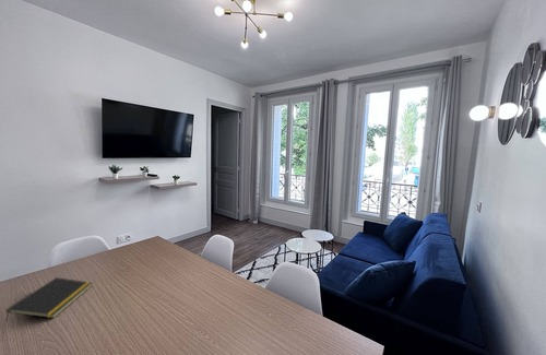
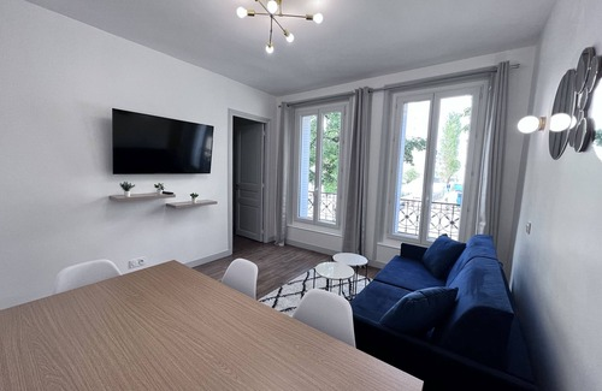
- notepad [4,276,93,322]
